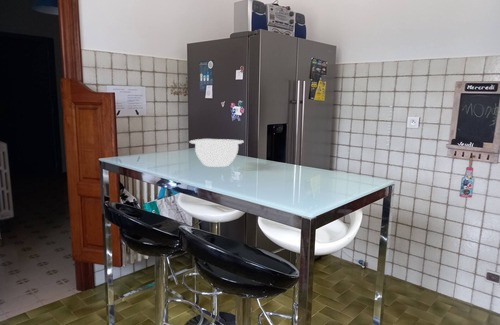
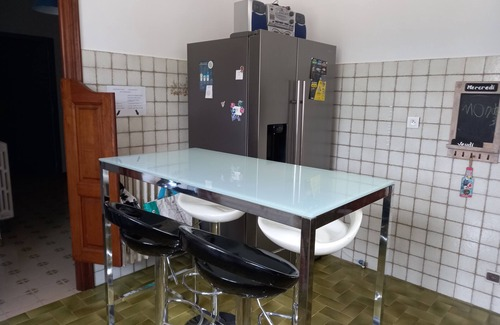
- mixing bowl [188,138,245,168]
